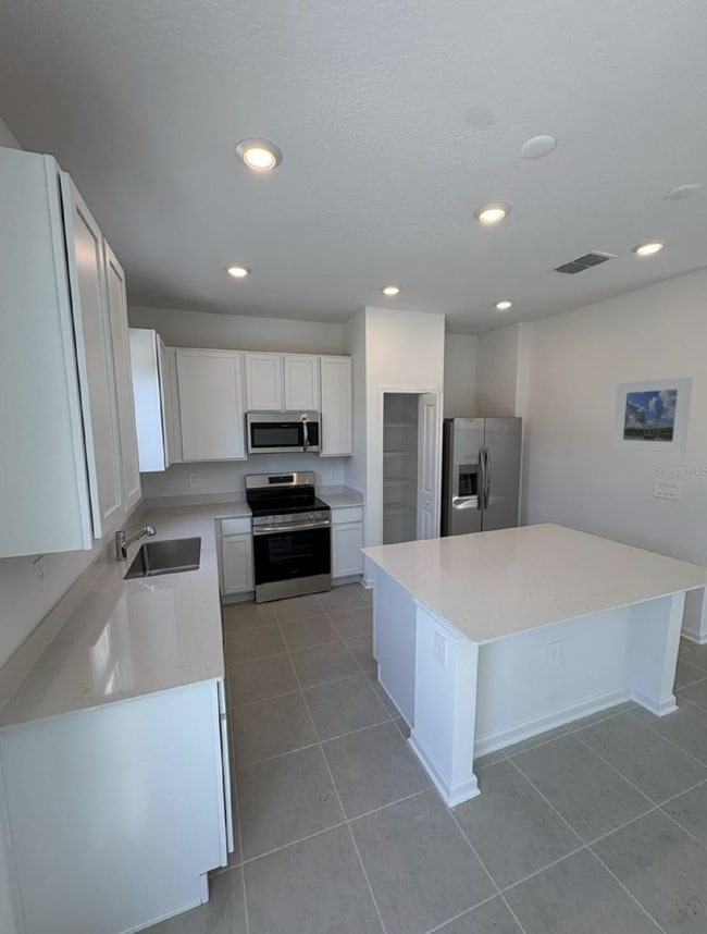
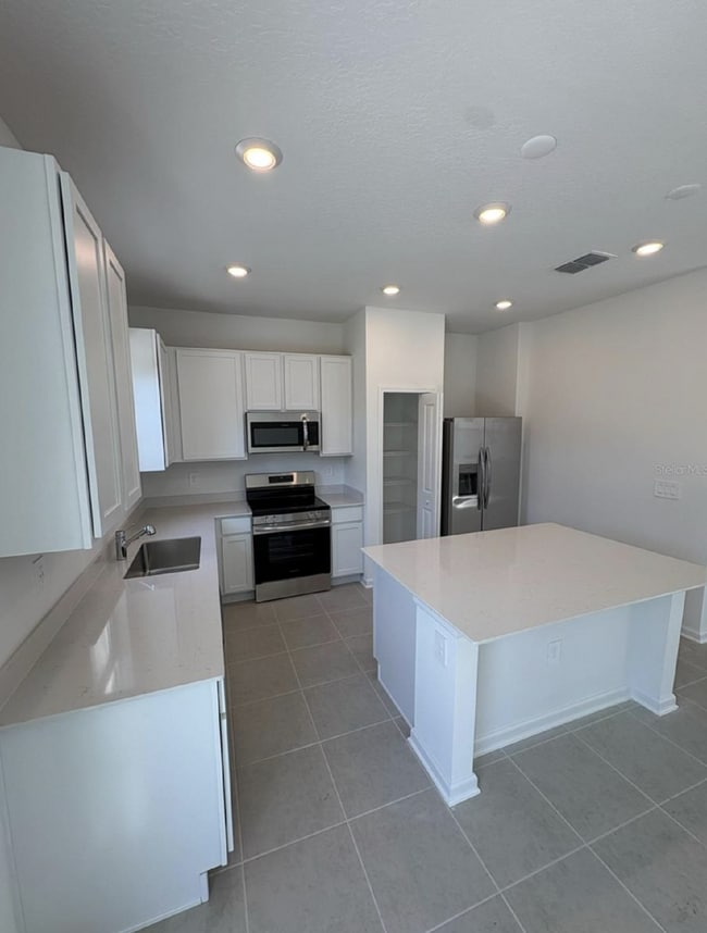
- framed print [611,376,694,455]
